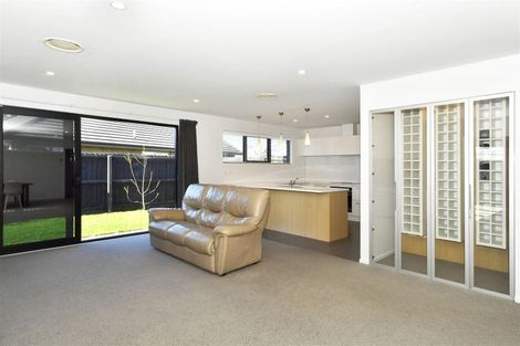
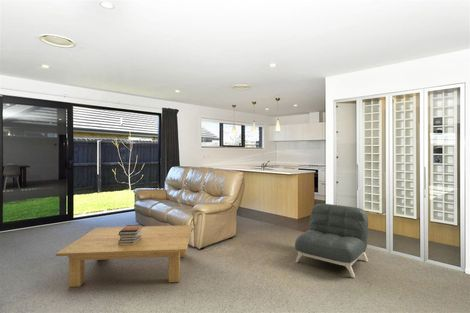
+ book stack [118,224,143,245]
+ coffee table [55,224,193,288]
+ armchair [294,203,369,279]
